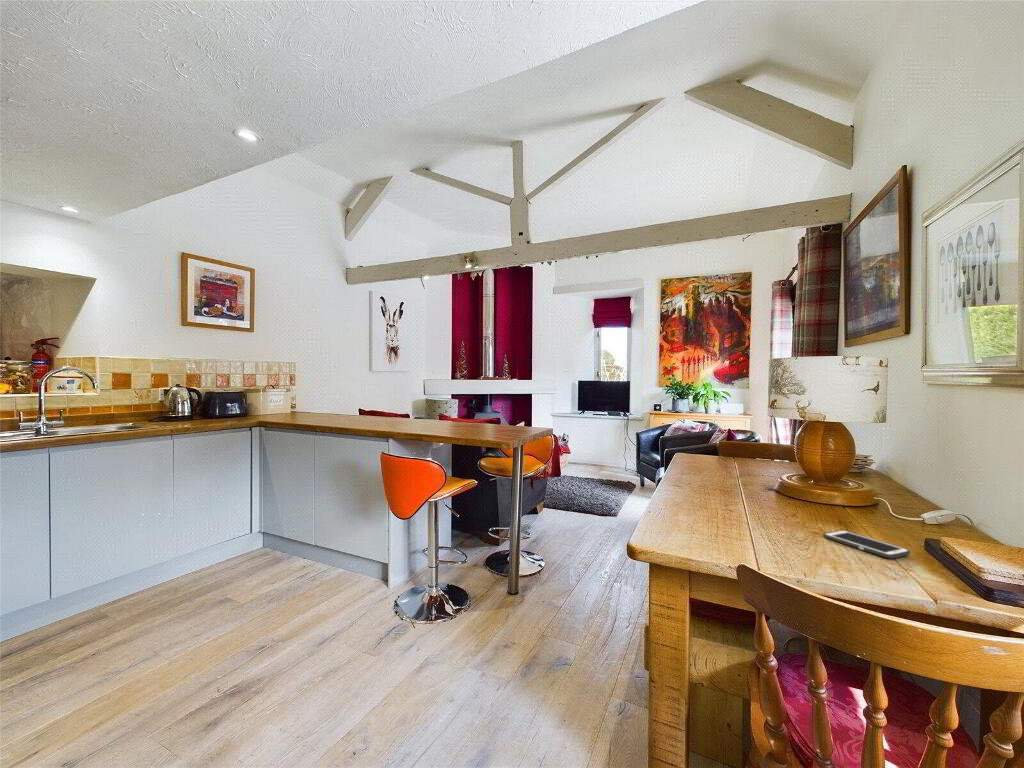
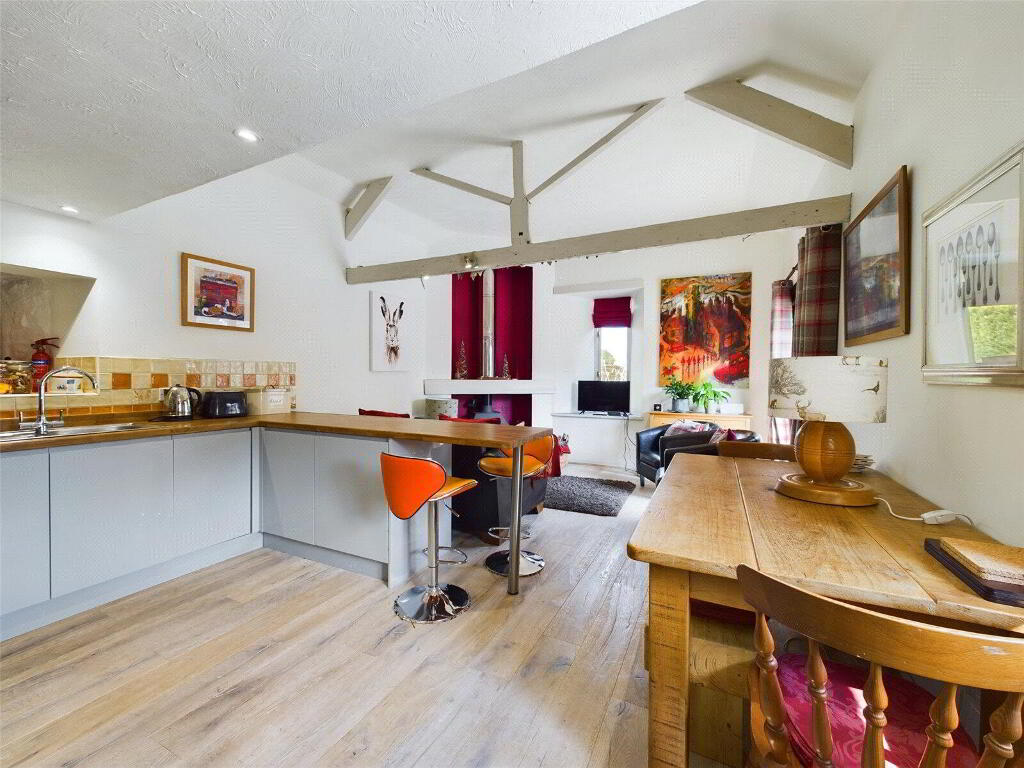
- cell phone [823,529,911,559]
